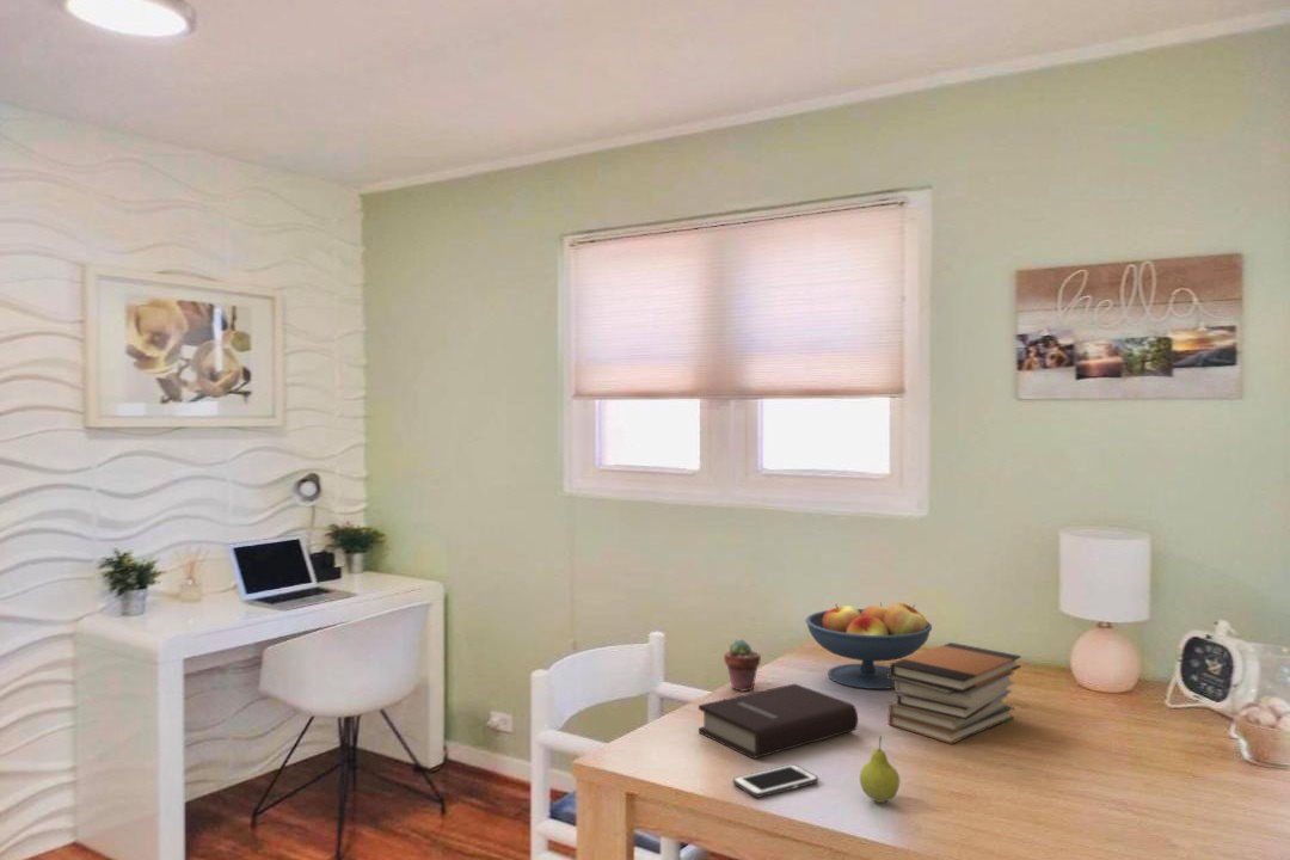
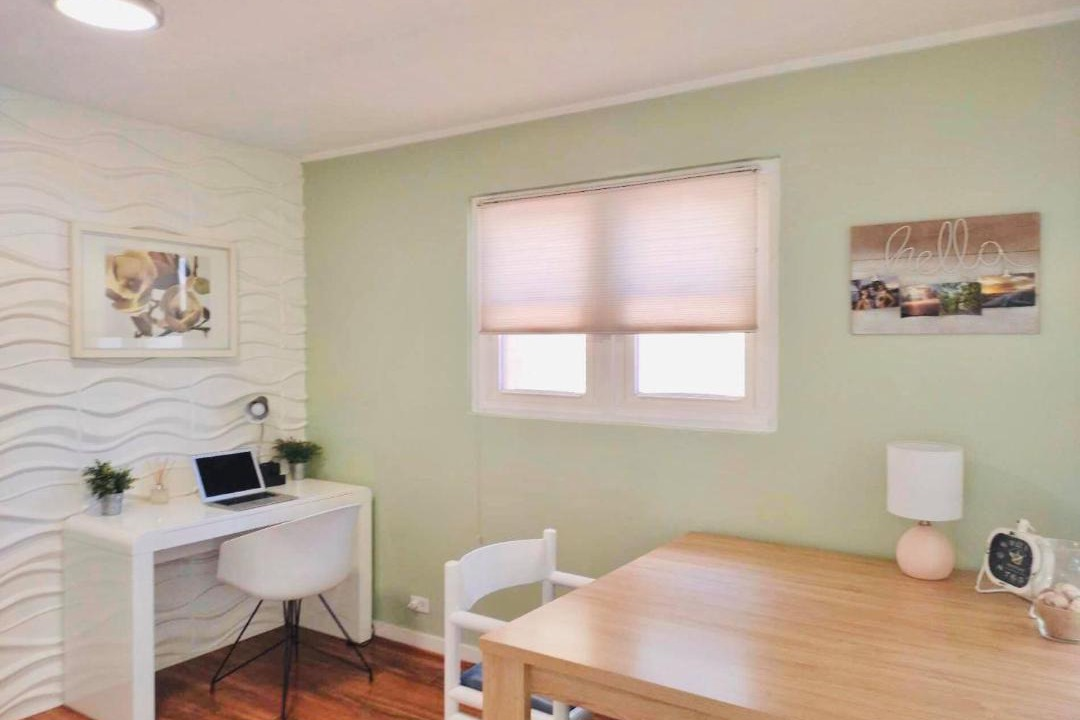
- potted succulent [723,638,762,693]
- fruit bowl [804,602,933,690]
- book [698,682,859,760]
- cell phone [732,763,819,799]
- book stack [887,641,1022,745]
- fruit [859,736,901,804]
